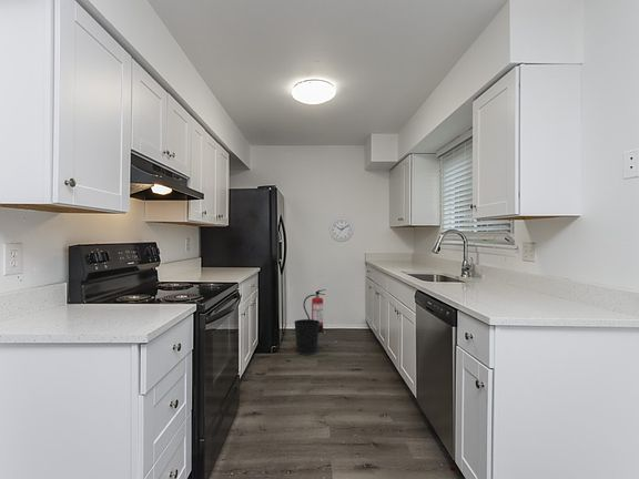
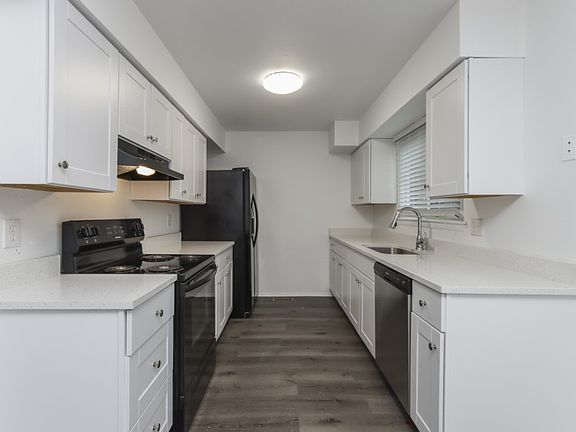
- wall clock [328,217,354,243]
- wastebasket [293,318,320,356]
- fire extinguisher [302,288,327,333]
